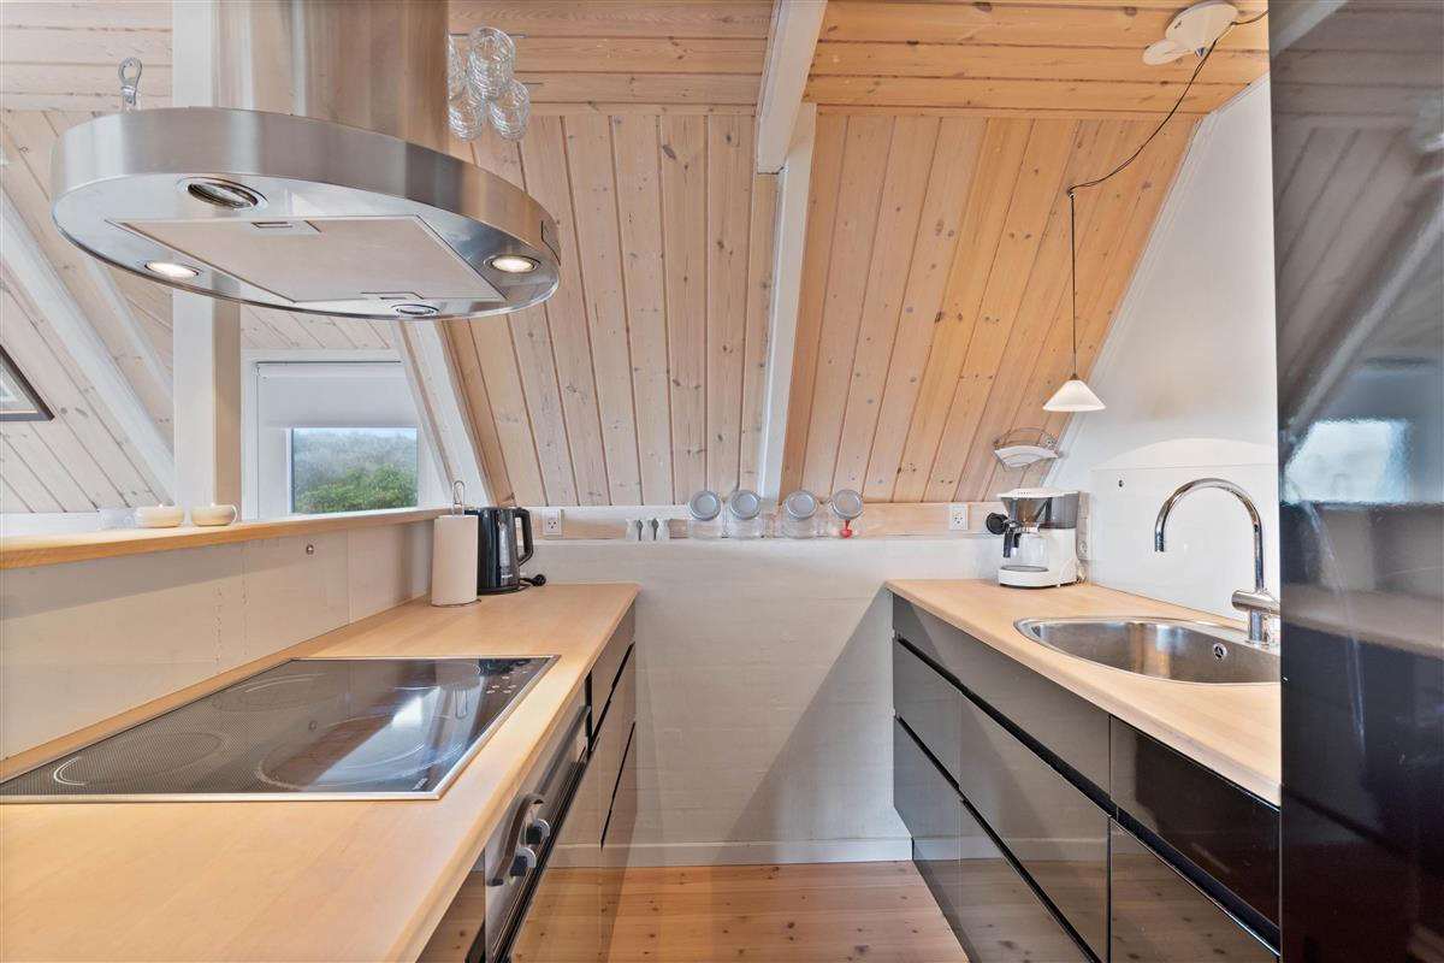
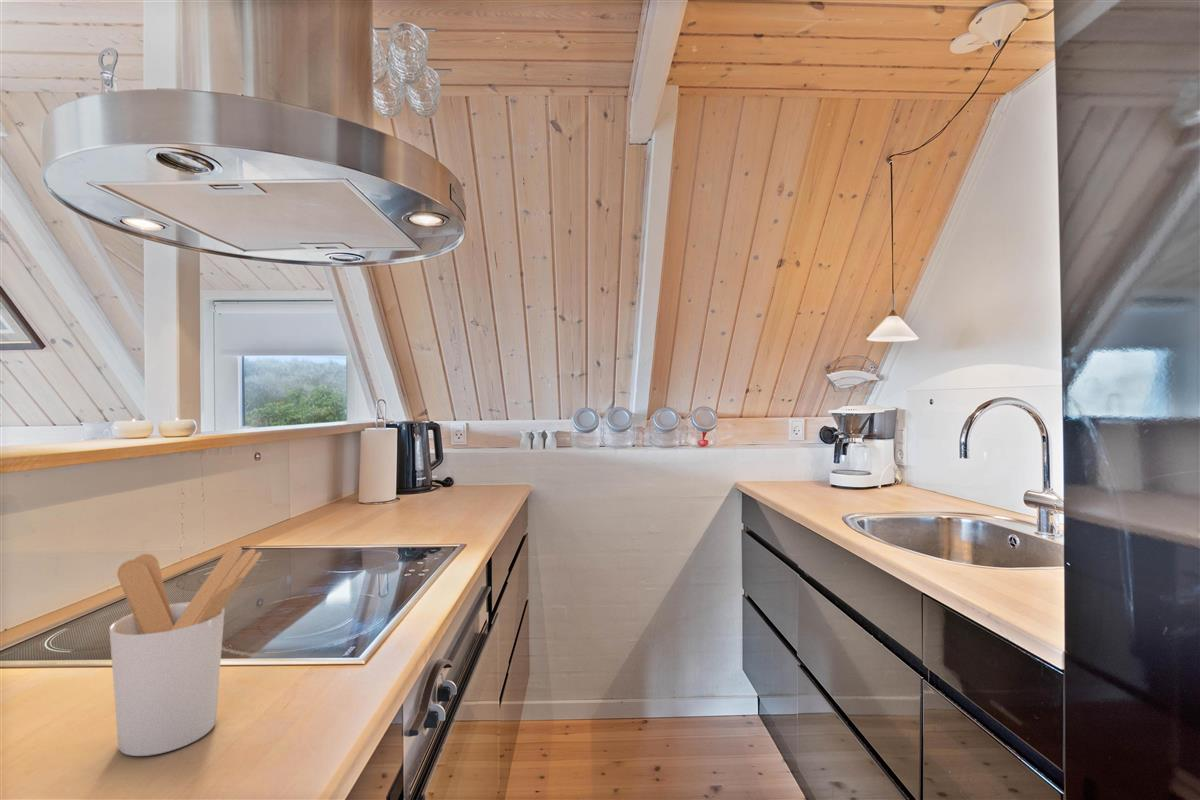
+ utensil holder [108,545,263,757]
